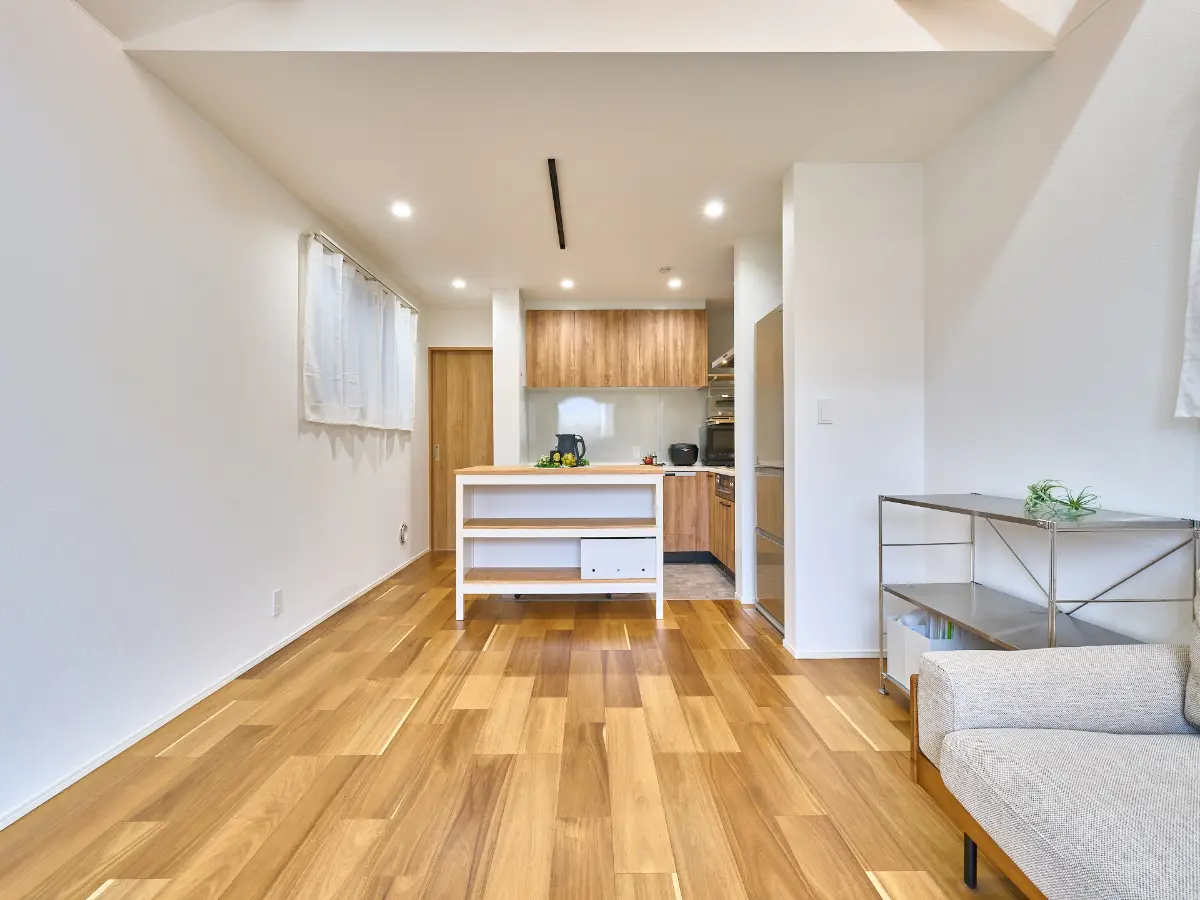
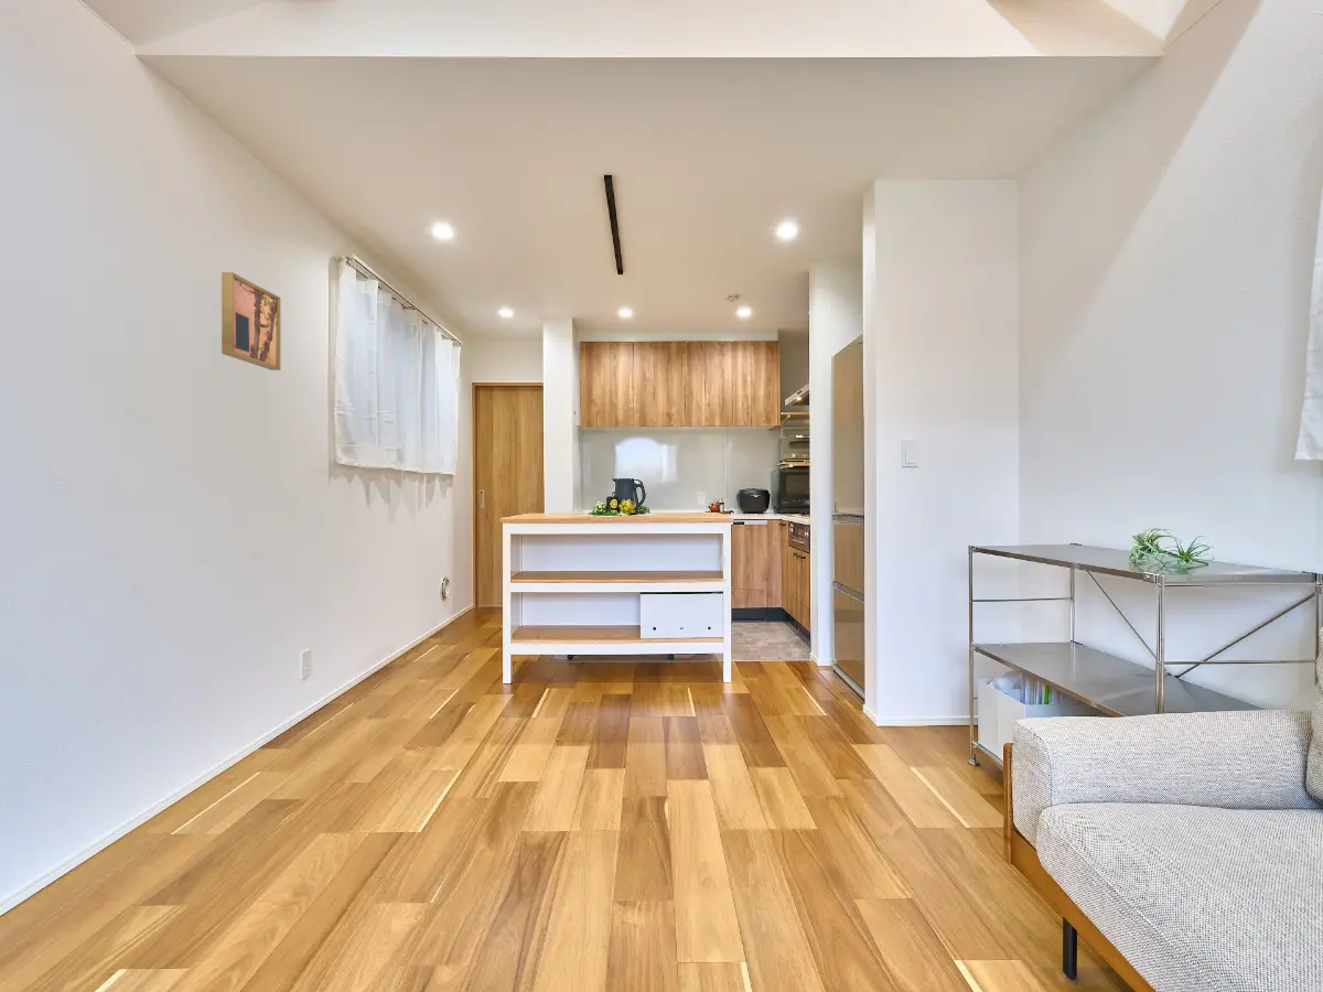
+ wall art [220,271,281,371]
